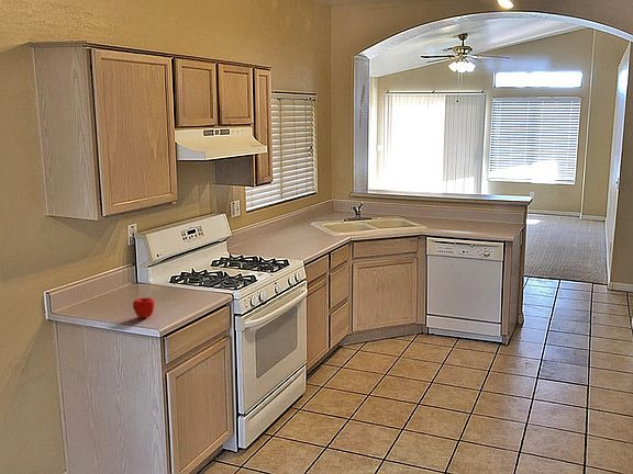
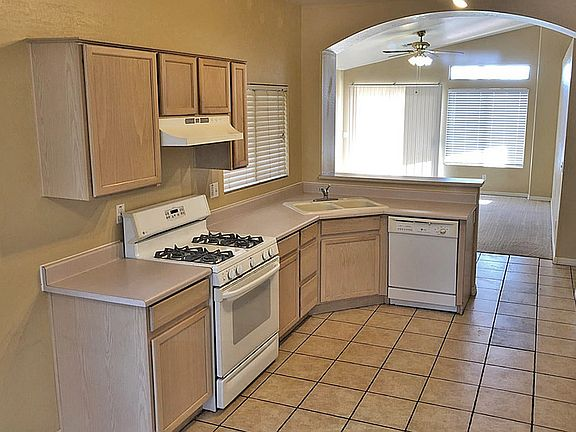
- apple [132,296,156,319]
